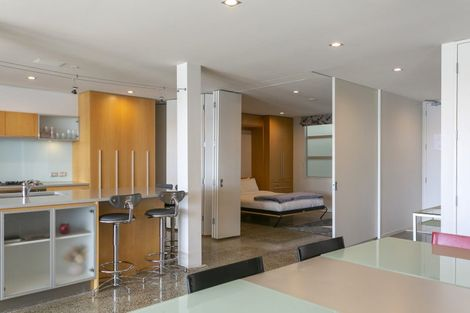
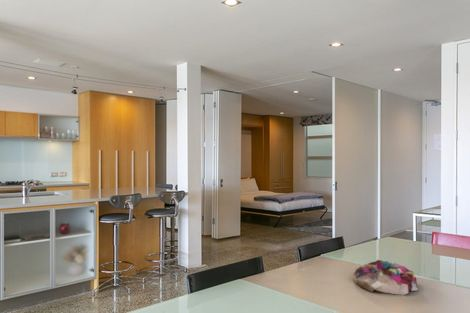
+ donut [352,259,419,296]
